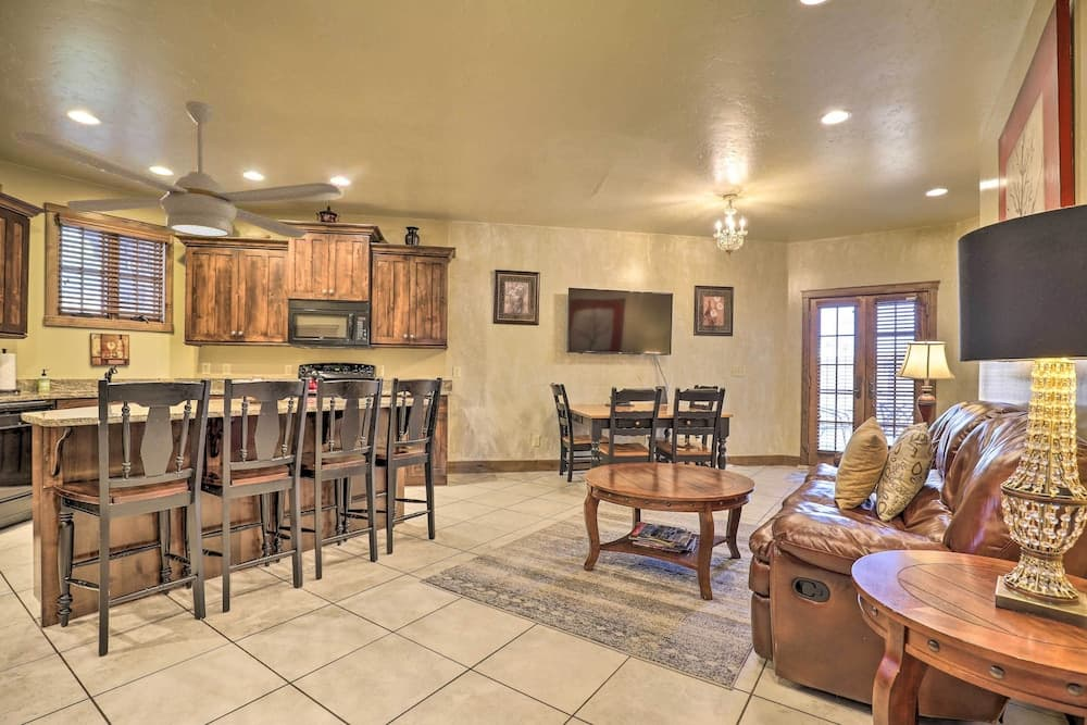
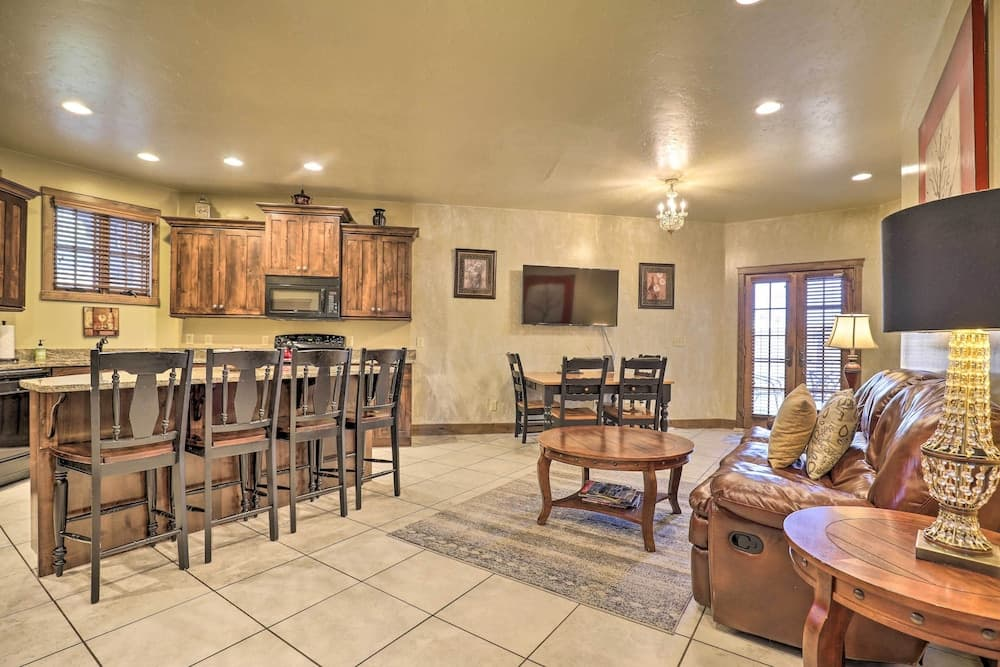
- ceiling fan [10,100,345,239]
